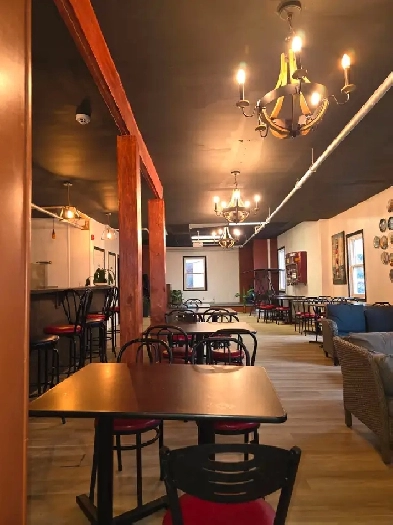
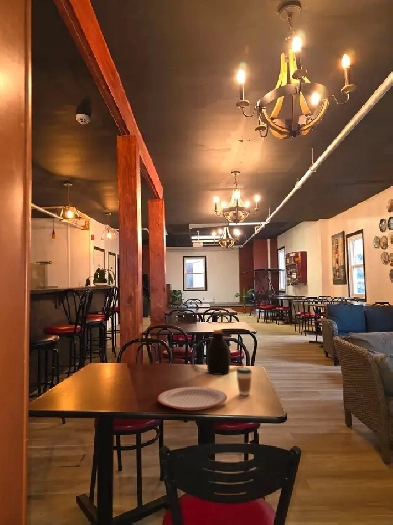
+ coffee cup [235,366,253,396]
+ bottle [206,329,231,376]
+ plate [157,386,228,411]
